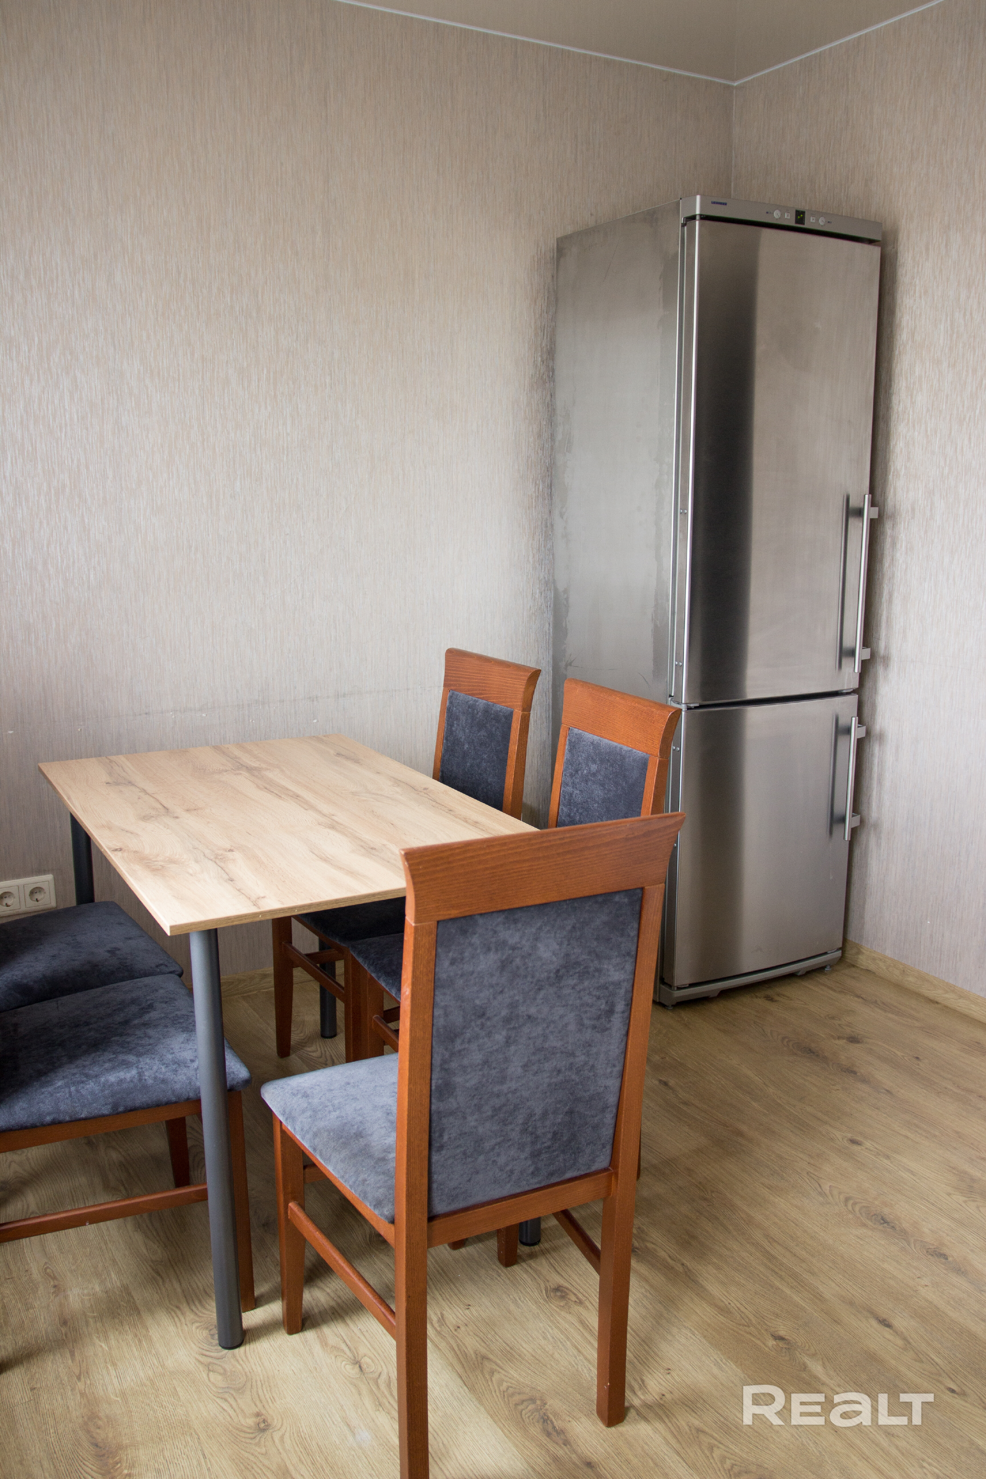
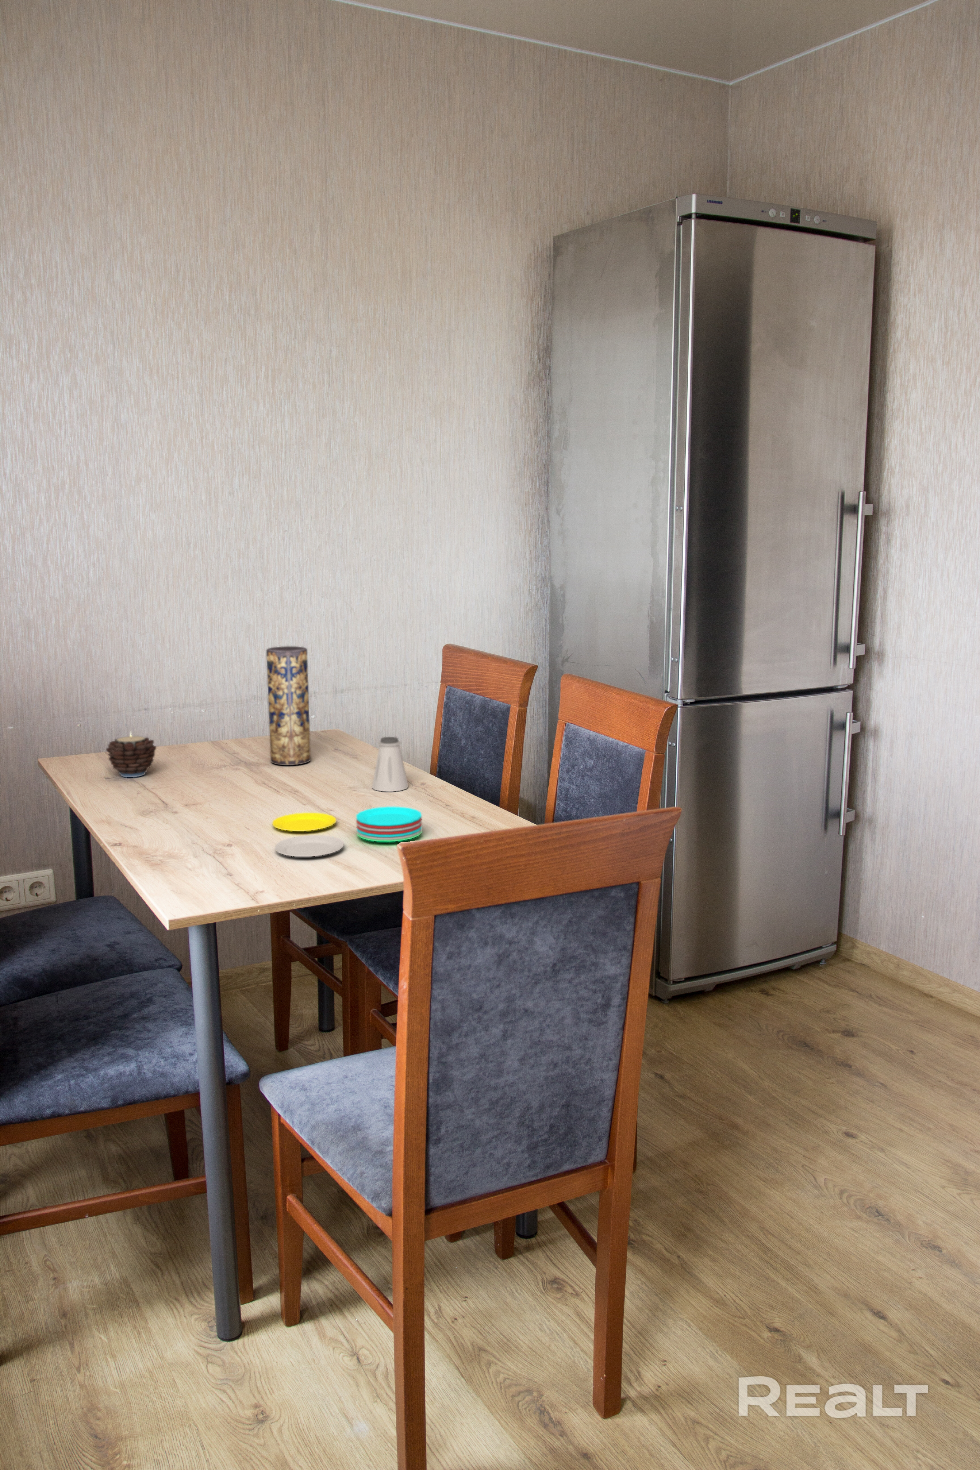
+ saltshaker [372,736,409,792]
+ vase [266,646,311,766]
+ plate [272,806,422,858]
+ candle [105,731,156,778]
